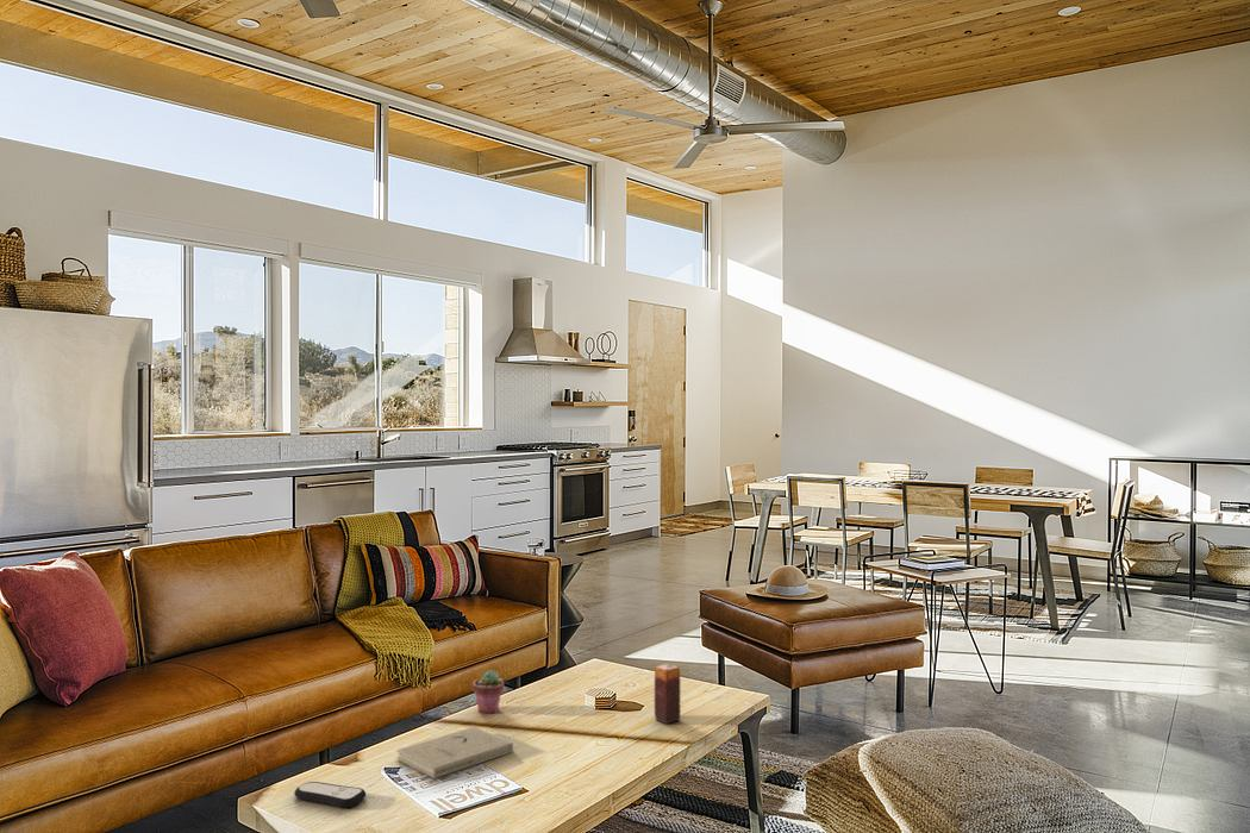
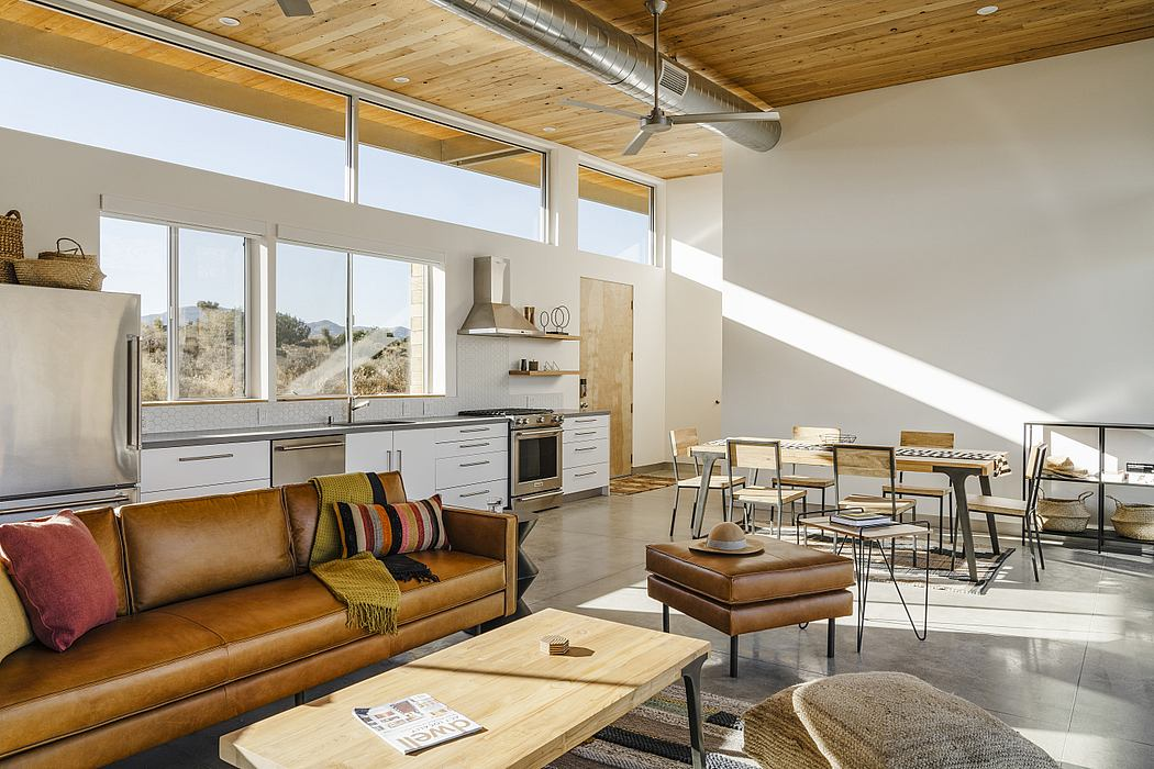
- candle [654,663,682,725]
- book [395,726,514,779]
- remote control [293,781,367,809]
- potted succulent [471,669,505,715]
